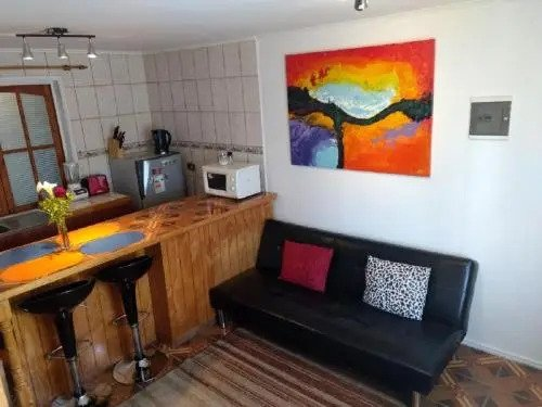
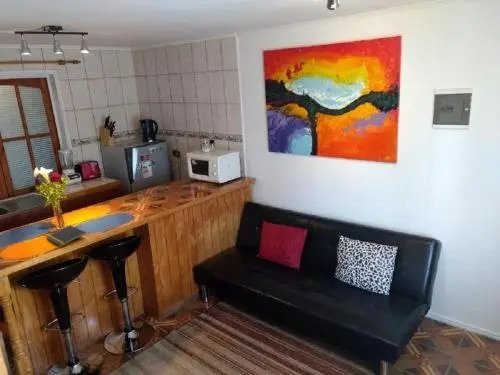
+ notepad [46,224,87,247]
